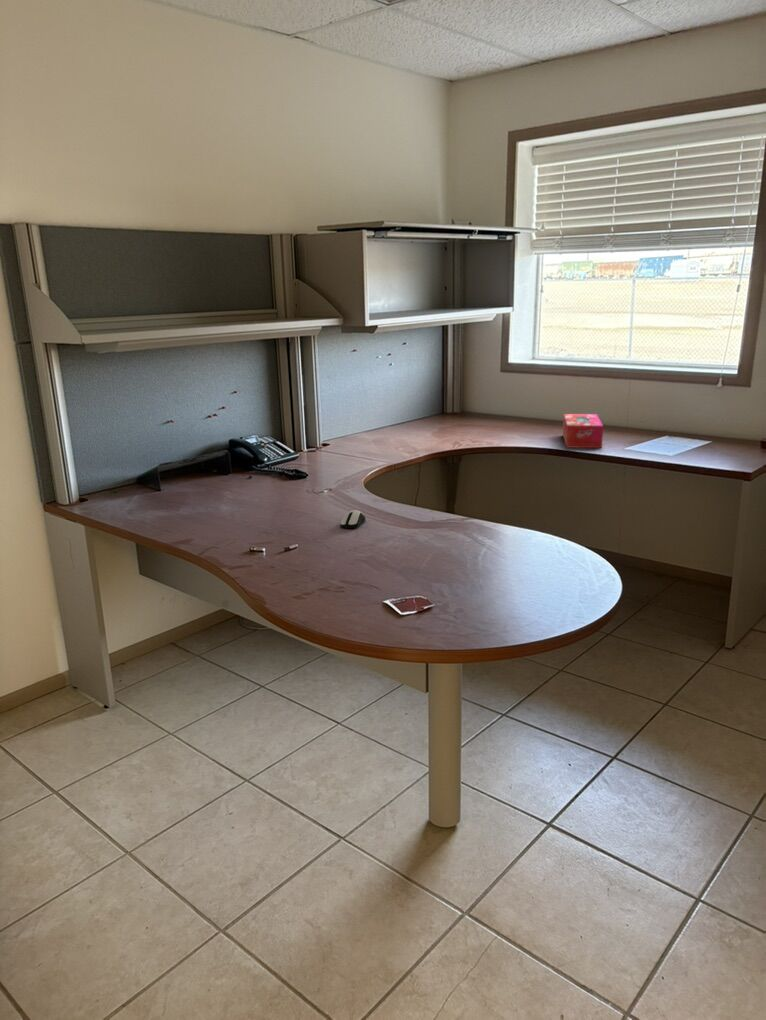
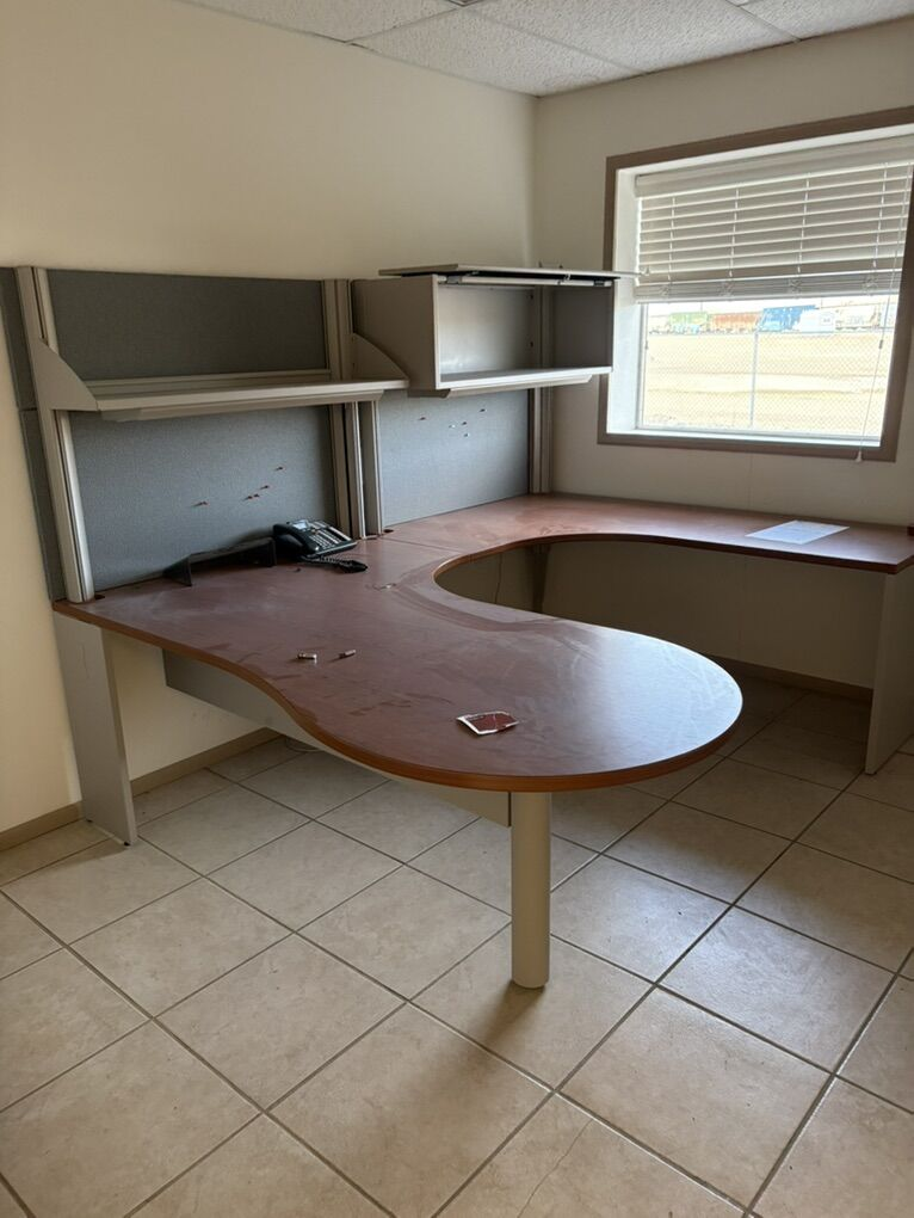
- computer mouse [339,509,367,529]
- tissue box [562,413,604,449]
